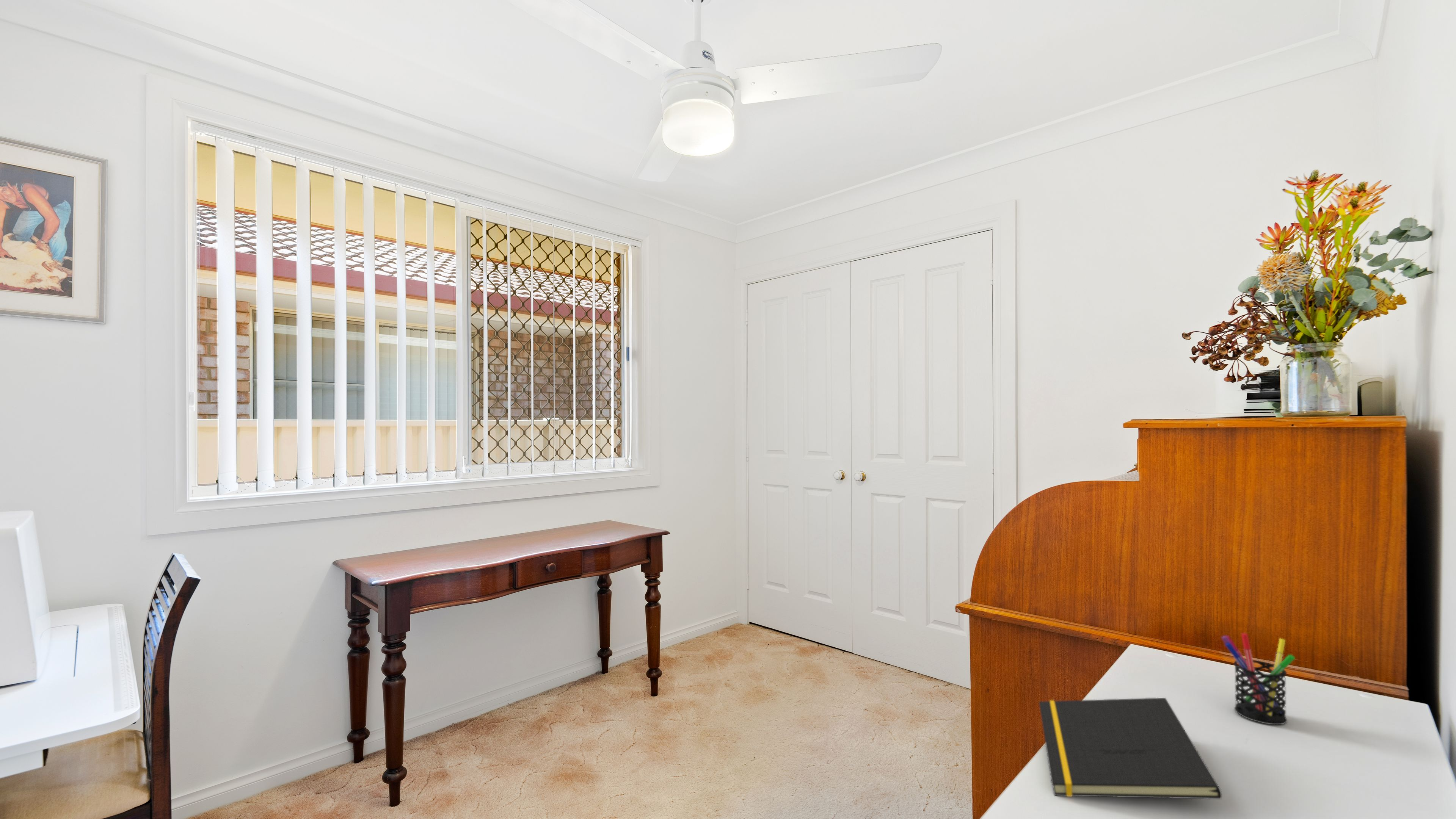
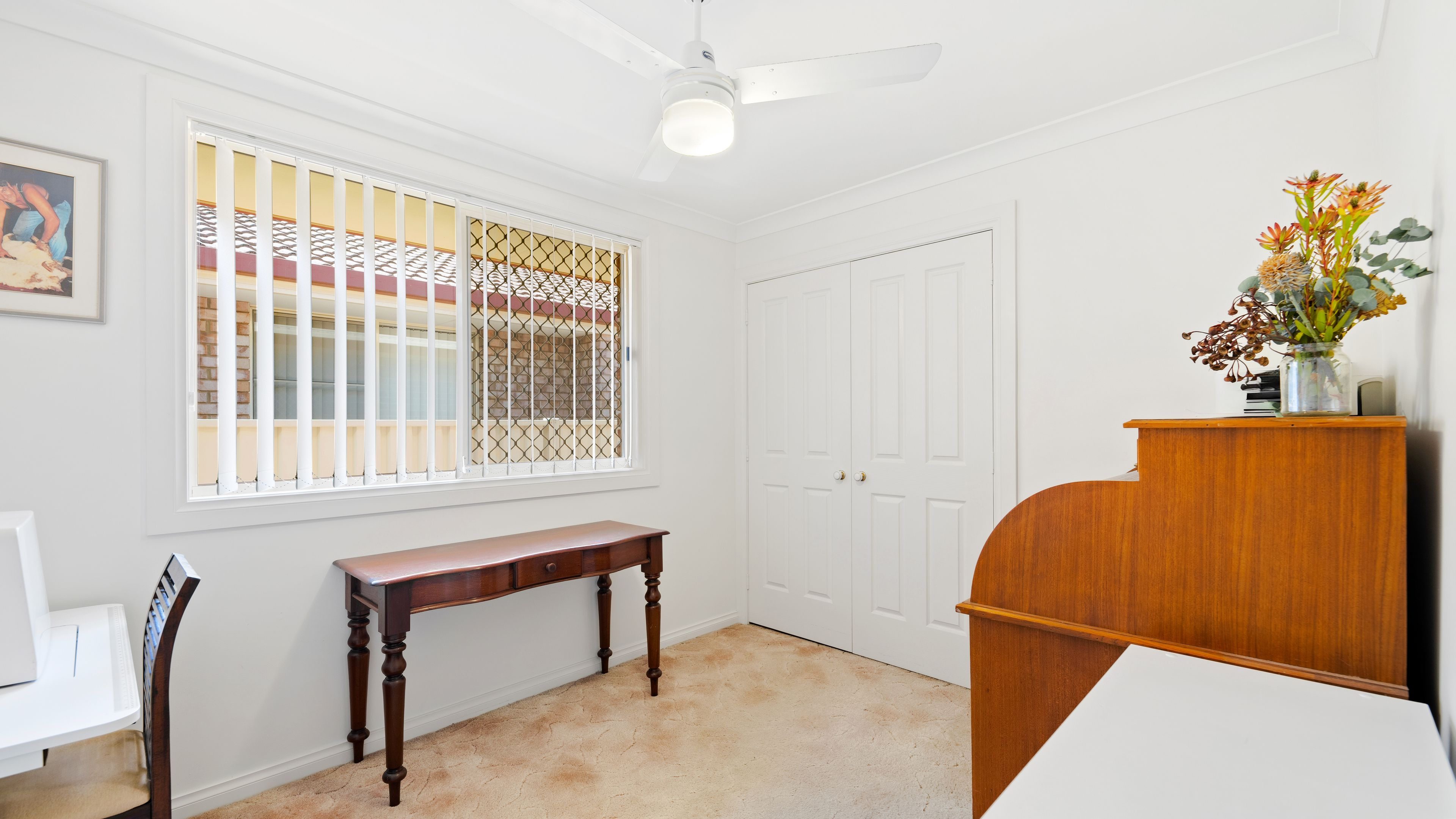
- pen holder [1221,633,1296,725]
- notepad [1039,697,1222,799]
